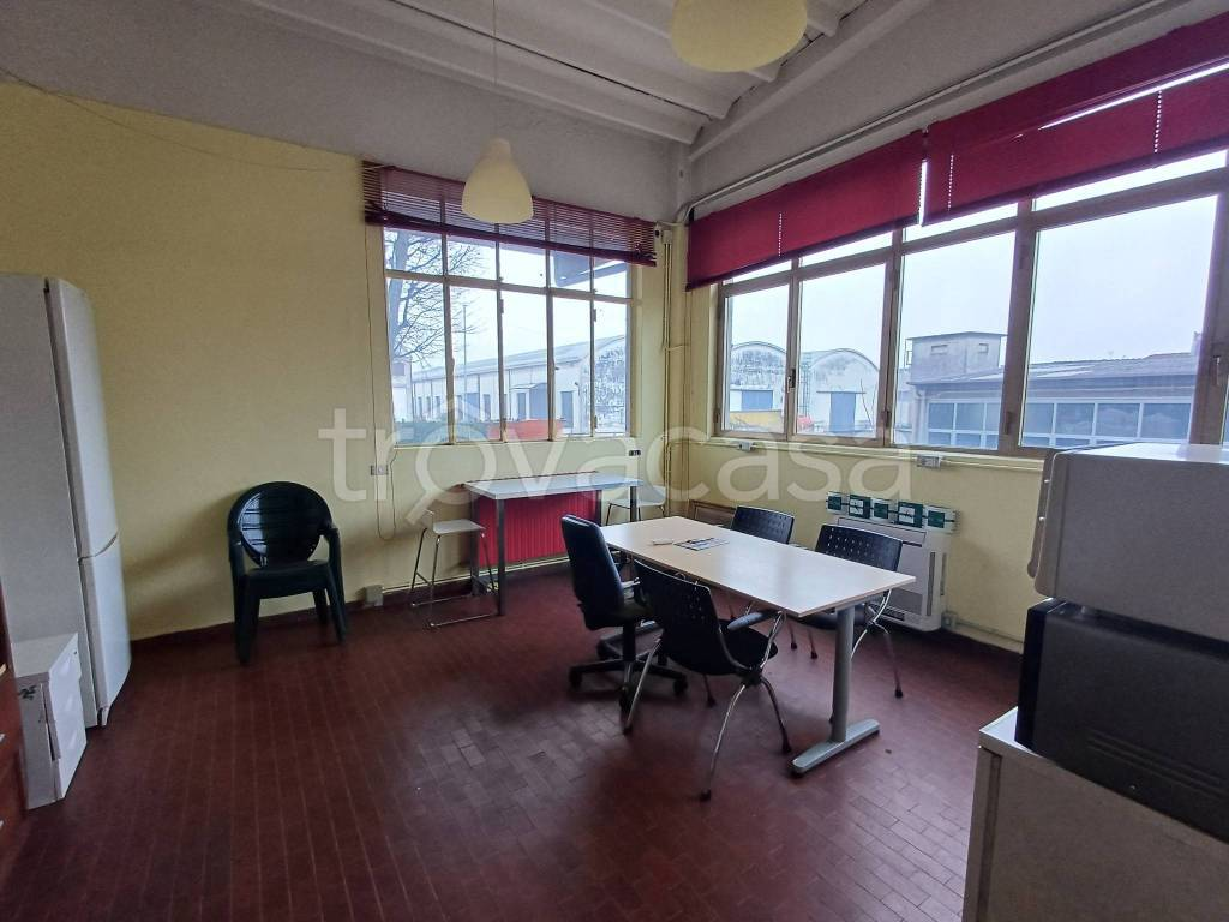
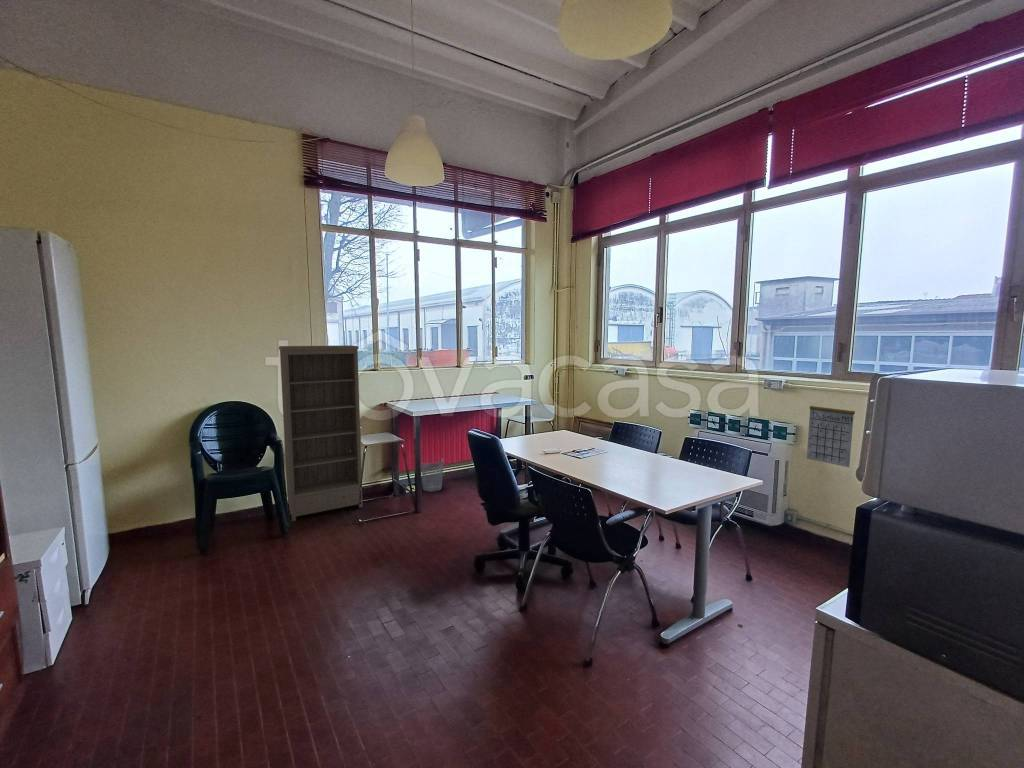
+ calendar [806,394,856,468]
+ wastebasket [421,458,445,493]
+ bookshelf [278,344,364,522]
